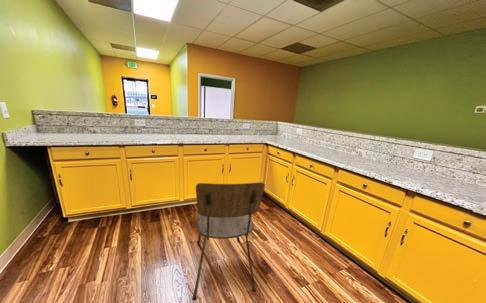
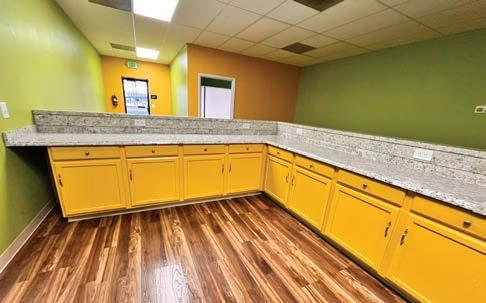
- dining chair [191,181,266,302]
